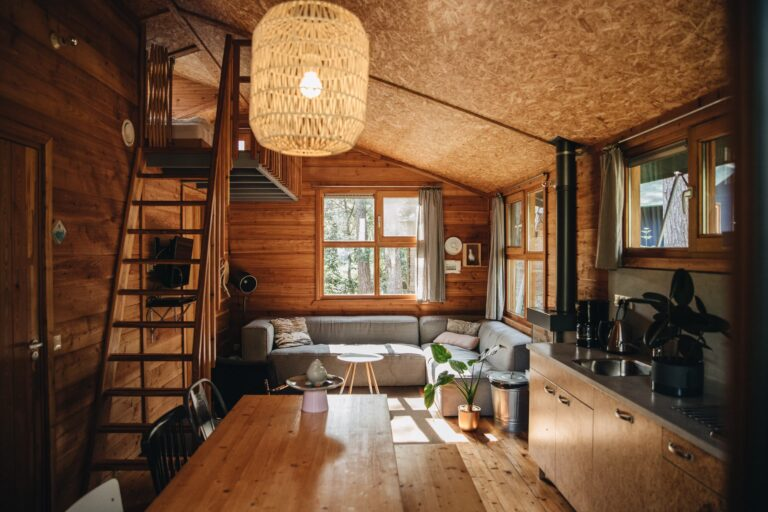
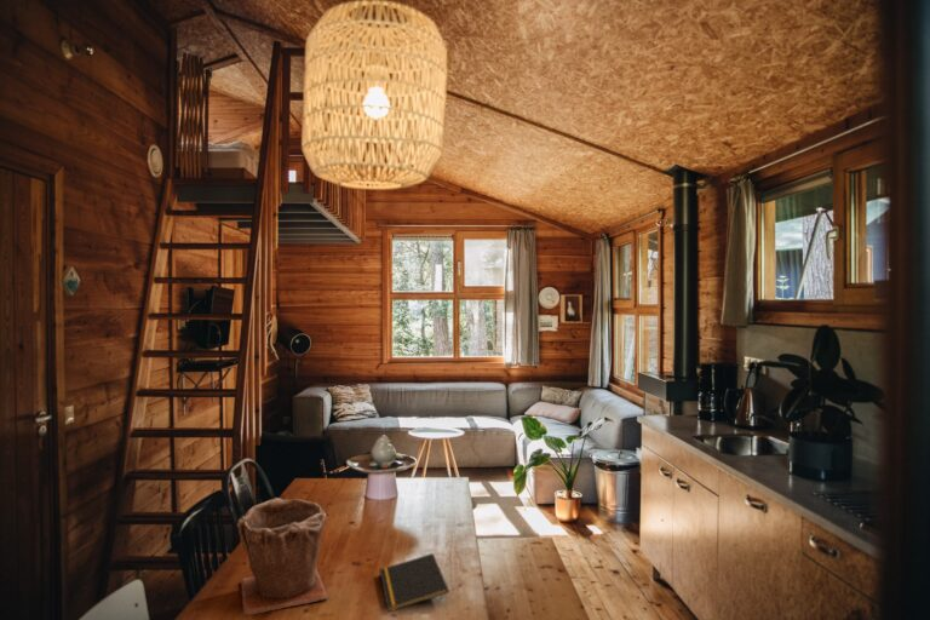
+ notepad [378,552,450,614]
+ plant pot [236,496,329,616]
